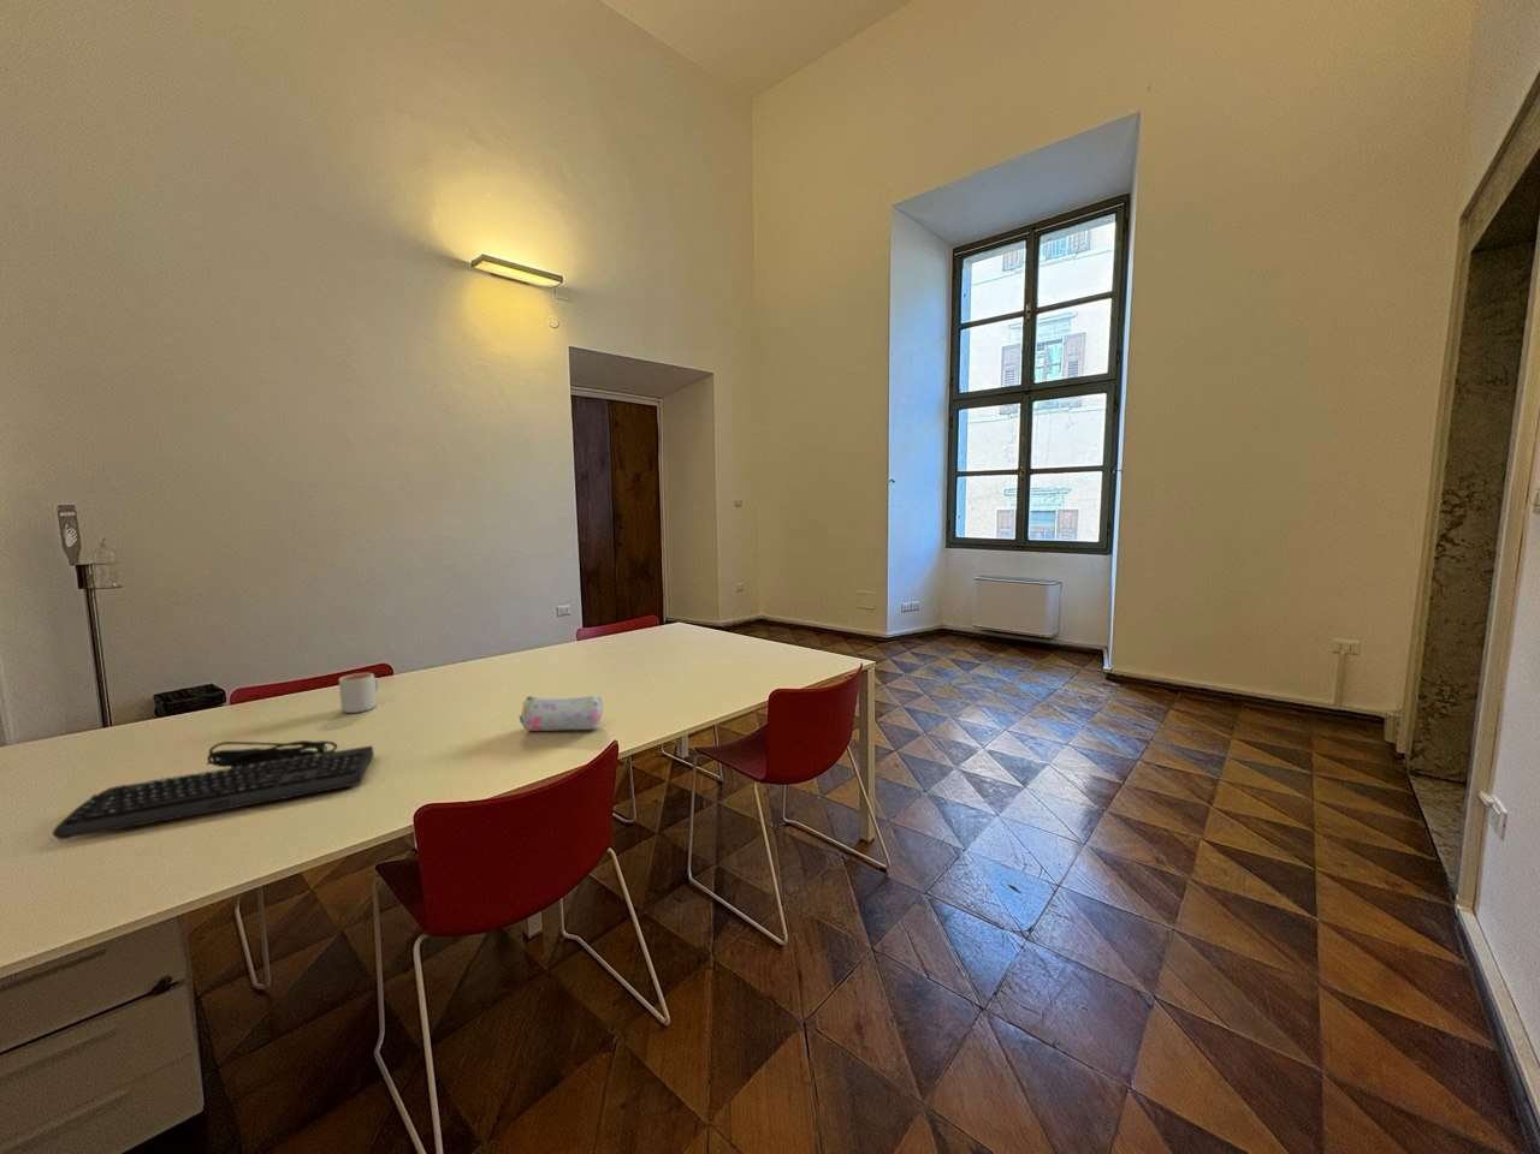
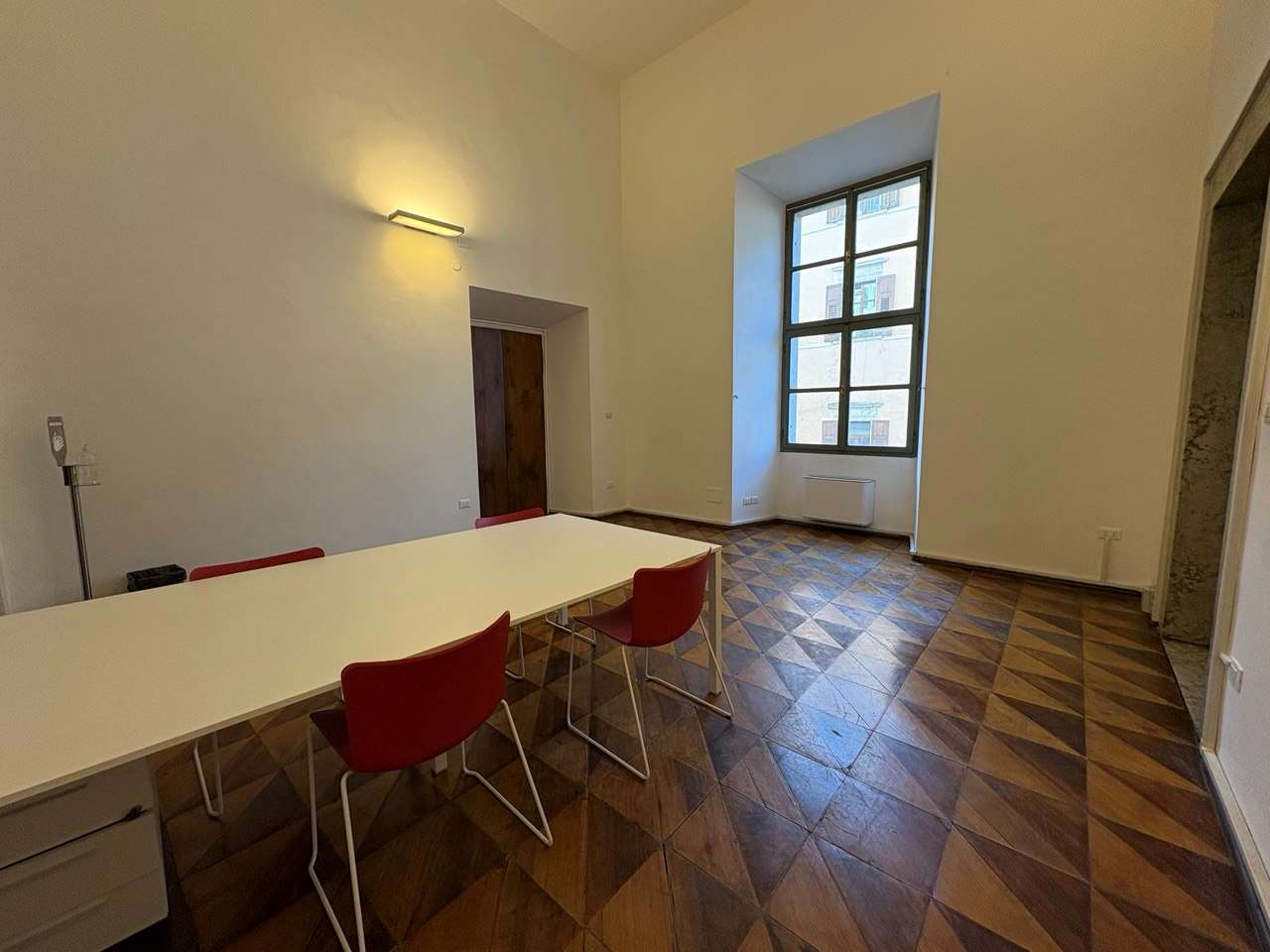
- mug [338,672,381,714]
- keyboard [52,739,376,840]
- pencil case [519,693,604,732]
